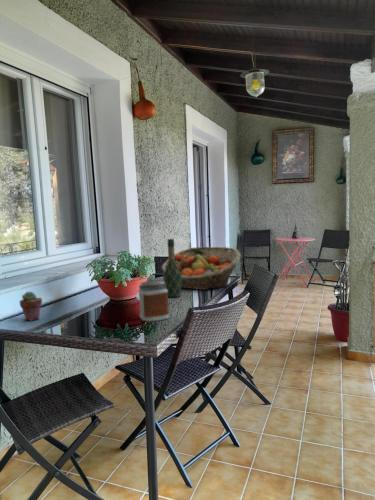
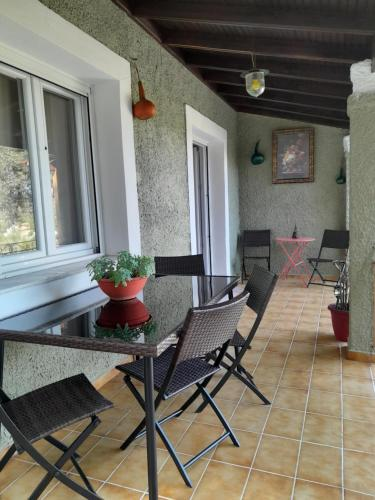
- wine bottle [162,238,182,298]
- fruit basket [161,246,242,291]
- jar [137,280,170,323]
- potted succulent [18,290,43,322]
